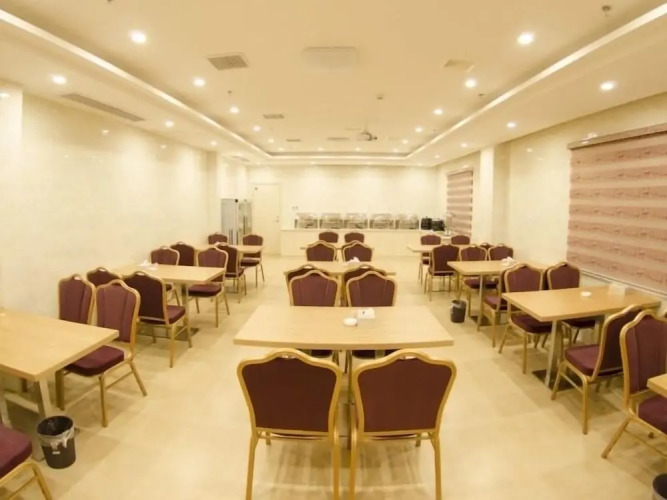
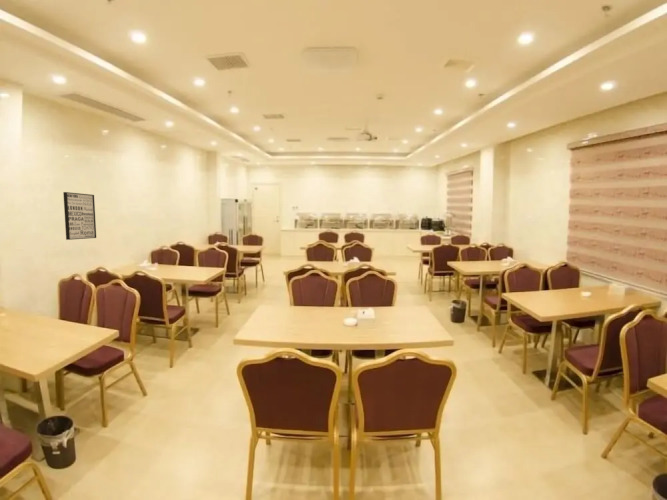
+ wall art [62,191,97,241]
